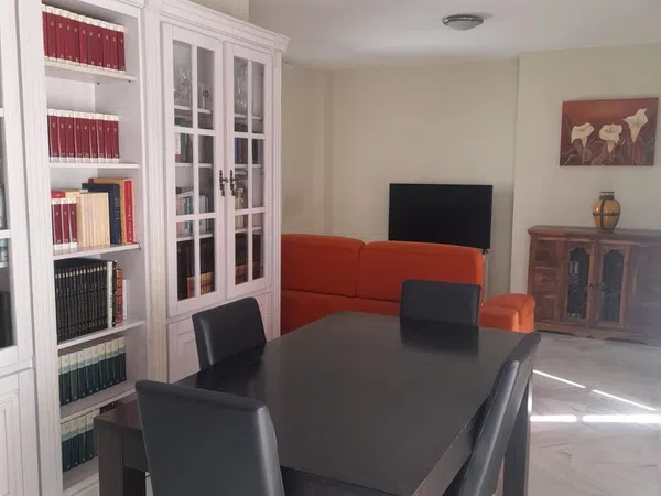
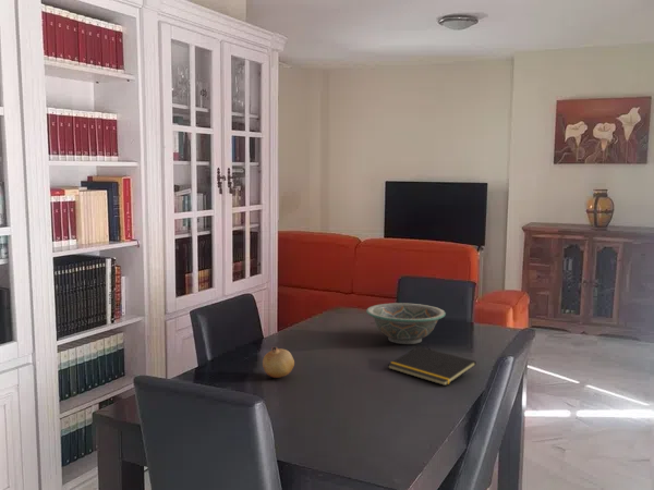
+ notepad [387,345,477,387]
+ fruit [262,345,295,379]
+ decorative bowl [365,302,447,345]
